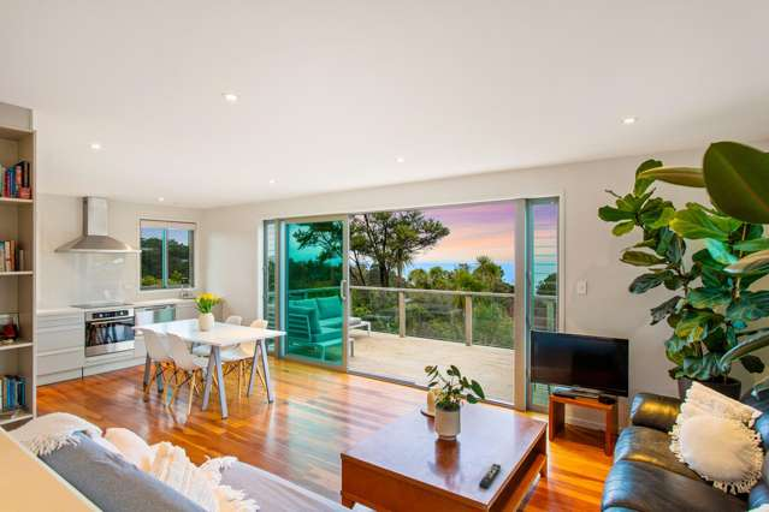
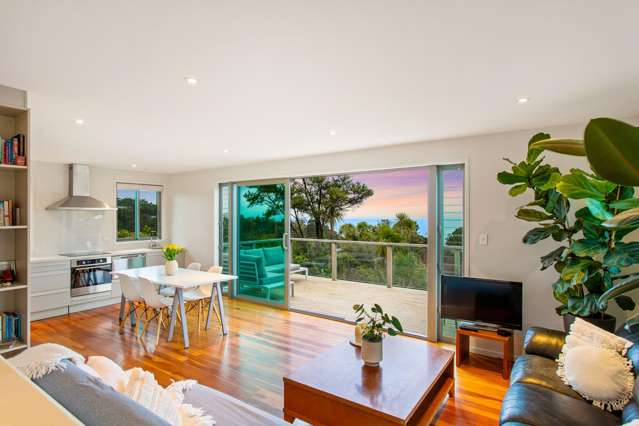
- remote control [478,463,502,490]
